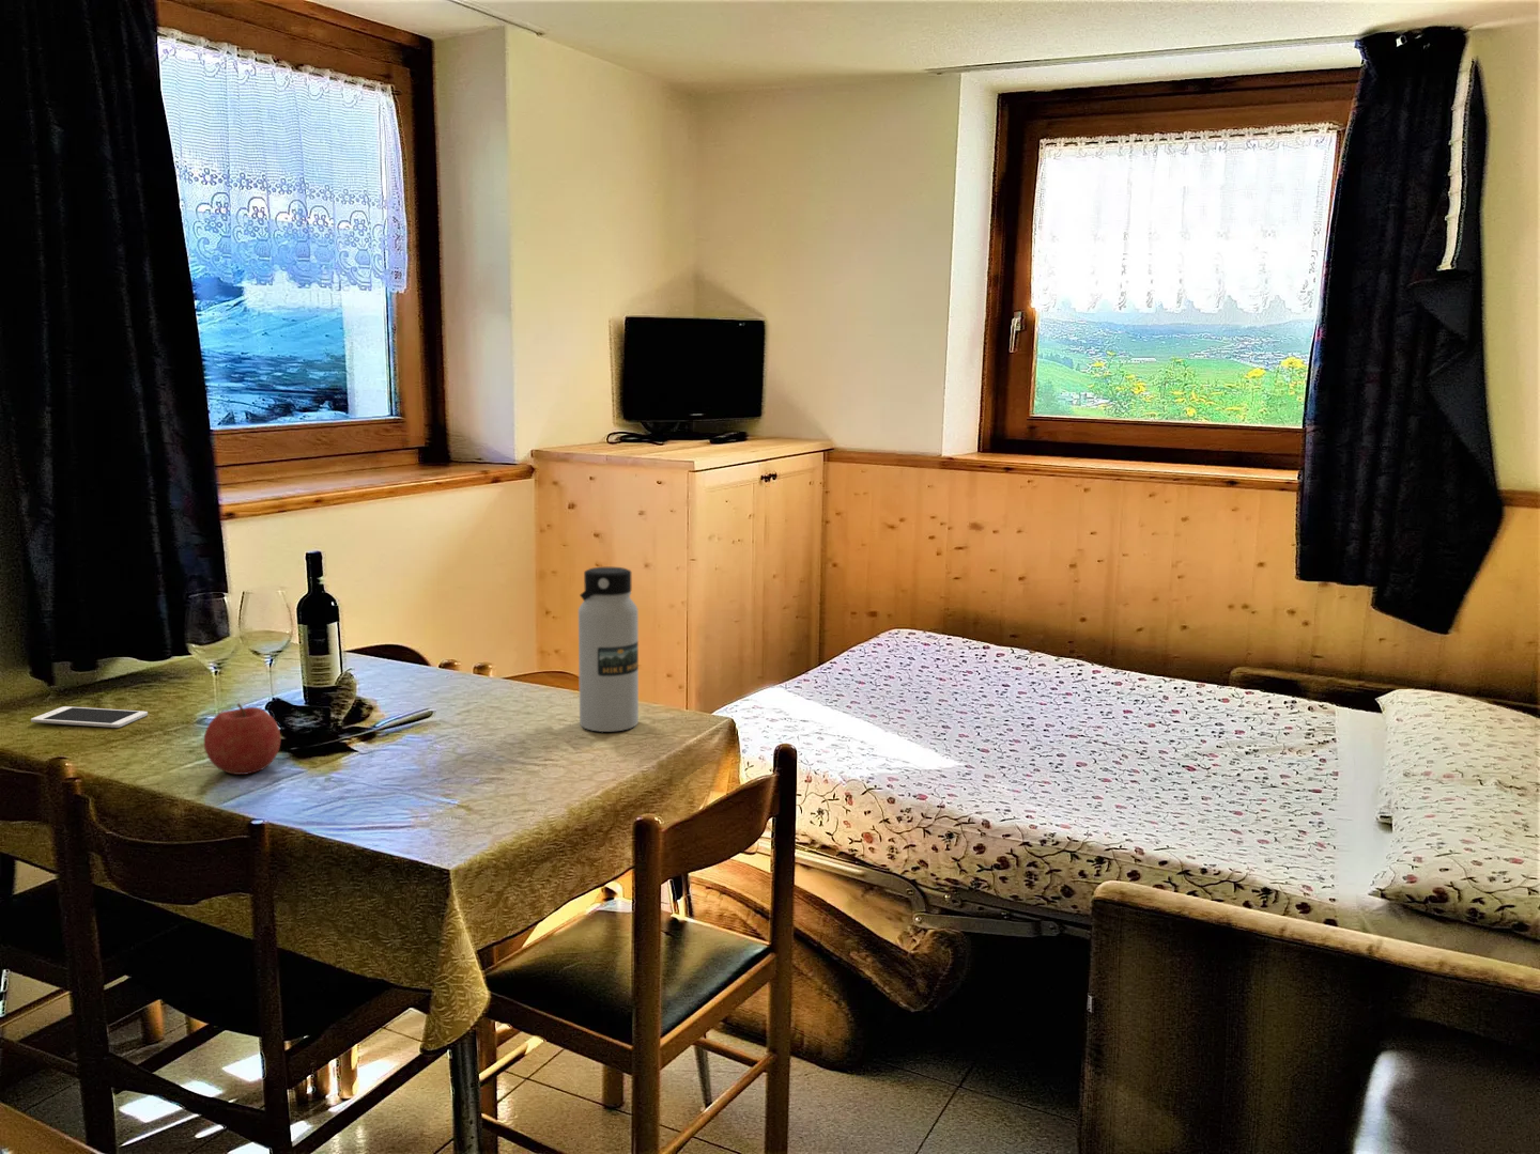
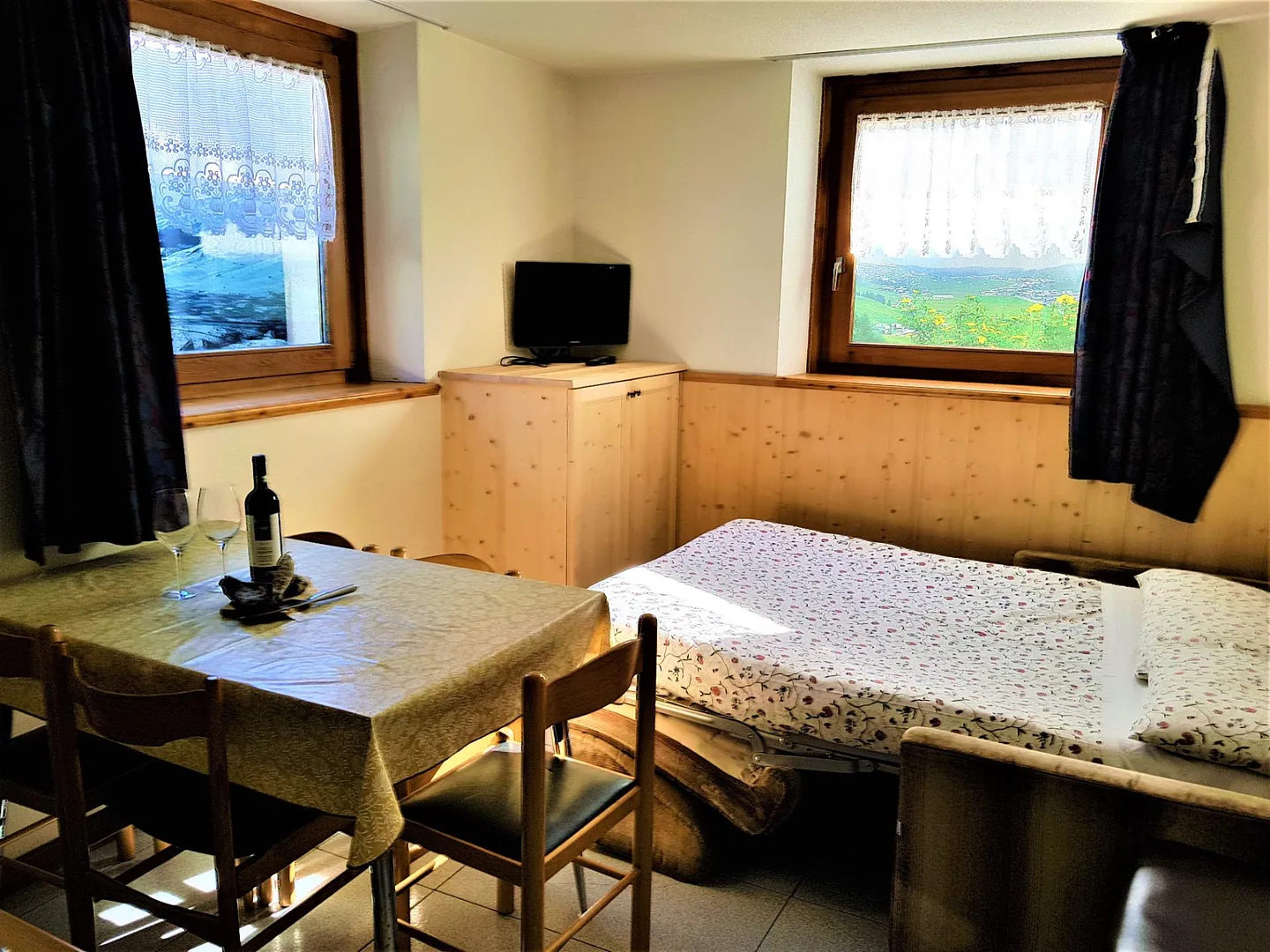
- cell phone [30,705,149,729]
- water bottle [577,566,639,733]
- fruit [204,702,283,776]
